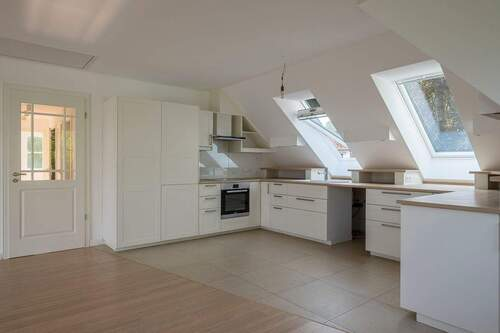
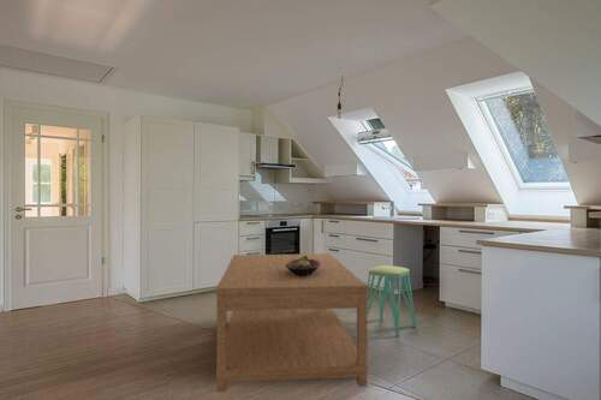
+ fruit bowl [285,256,321,276]
+ coffee table [215,252,369,394]
+ stool [367,264,417,338]
